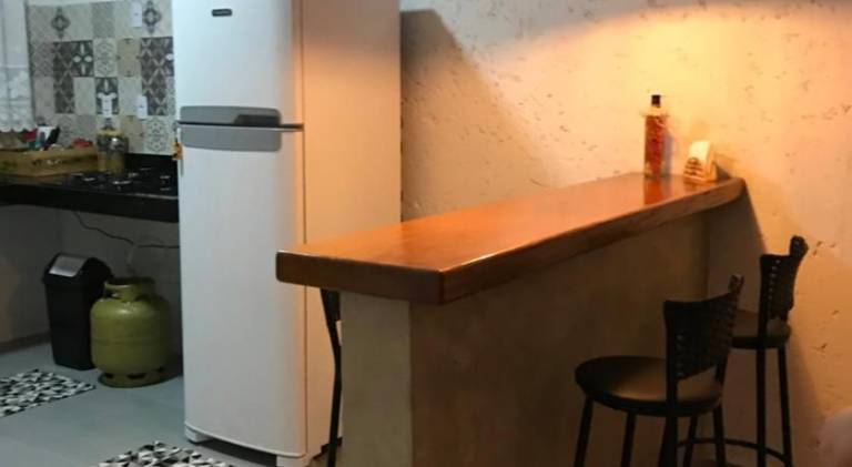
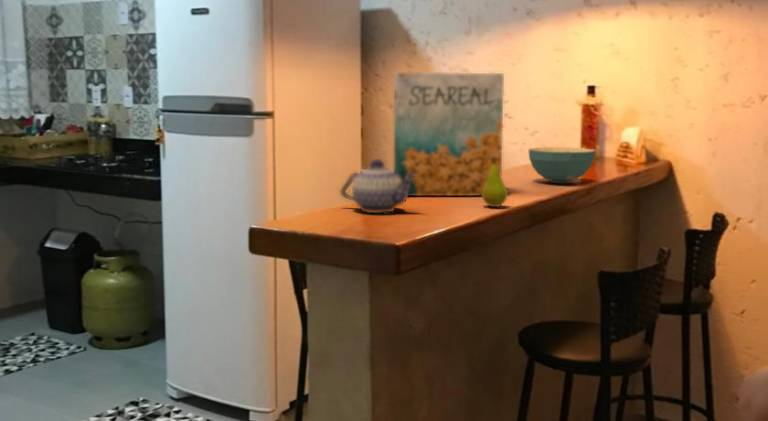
+ cereal bowl [527,146,596,184]
+ teapot [339,158,418,214]
+ fruit [481,157,509,208]
+ cereal box [393,71,505,197]
